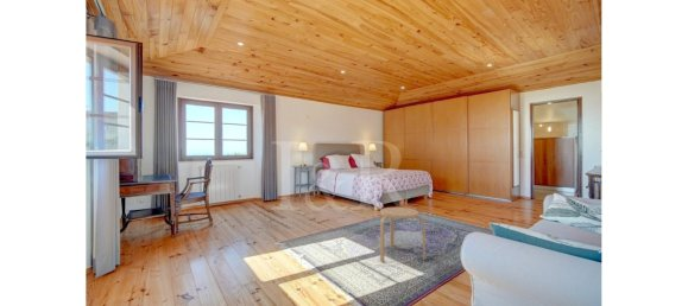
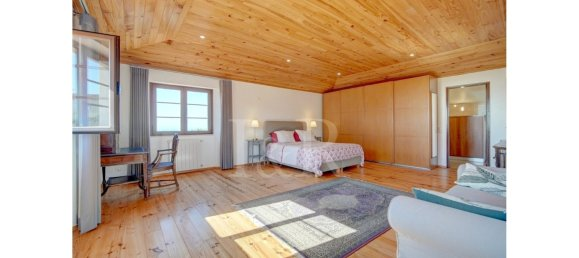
- stool [379,206,427,263]
